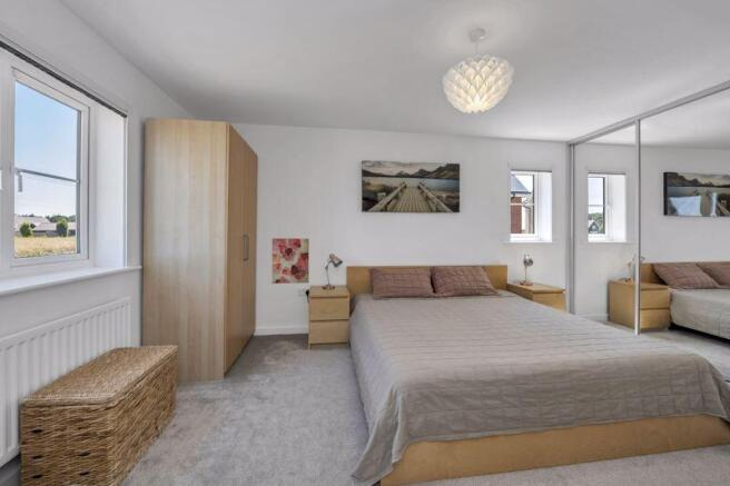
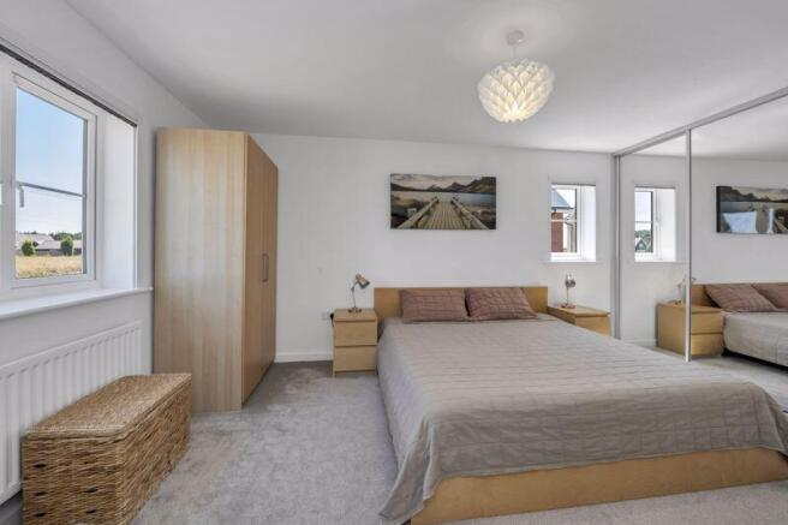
- wall art [270,237,310,285]
